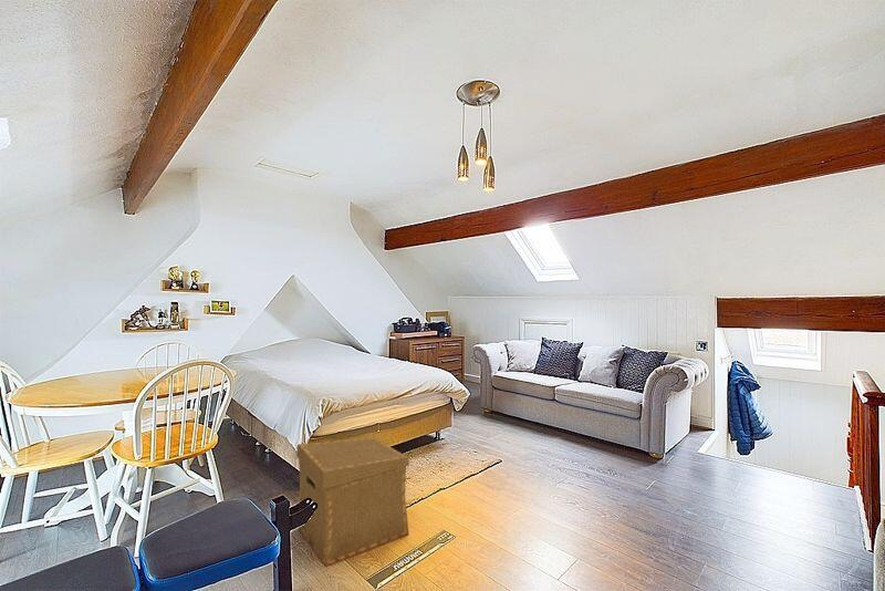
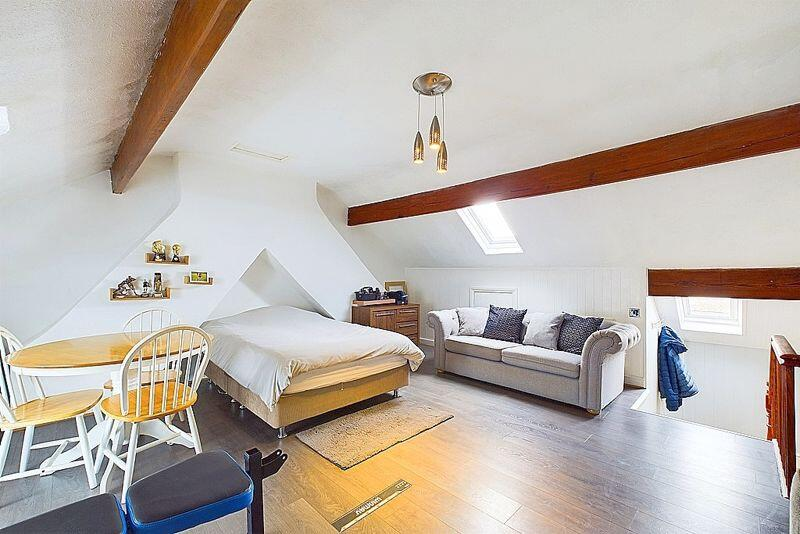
- cardboard box [295,436,410,569]
